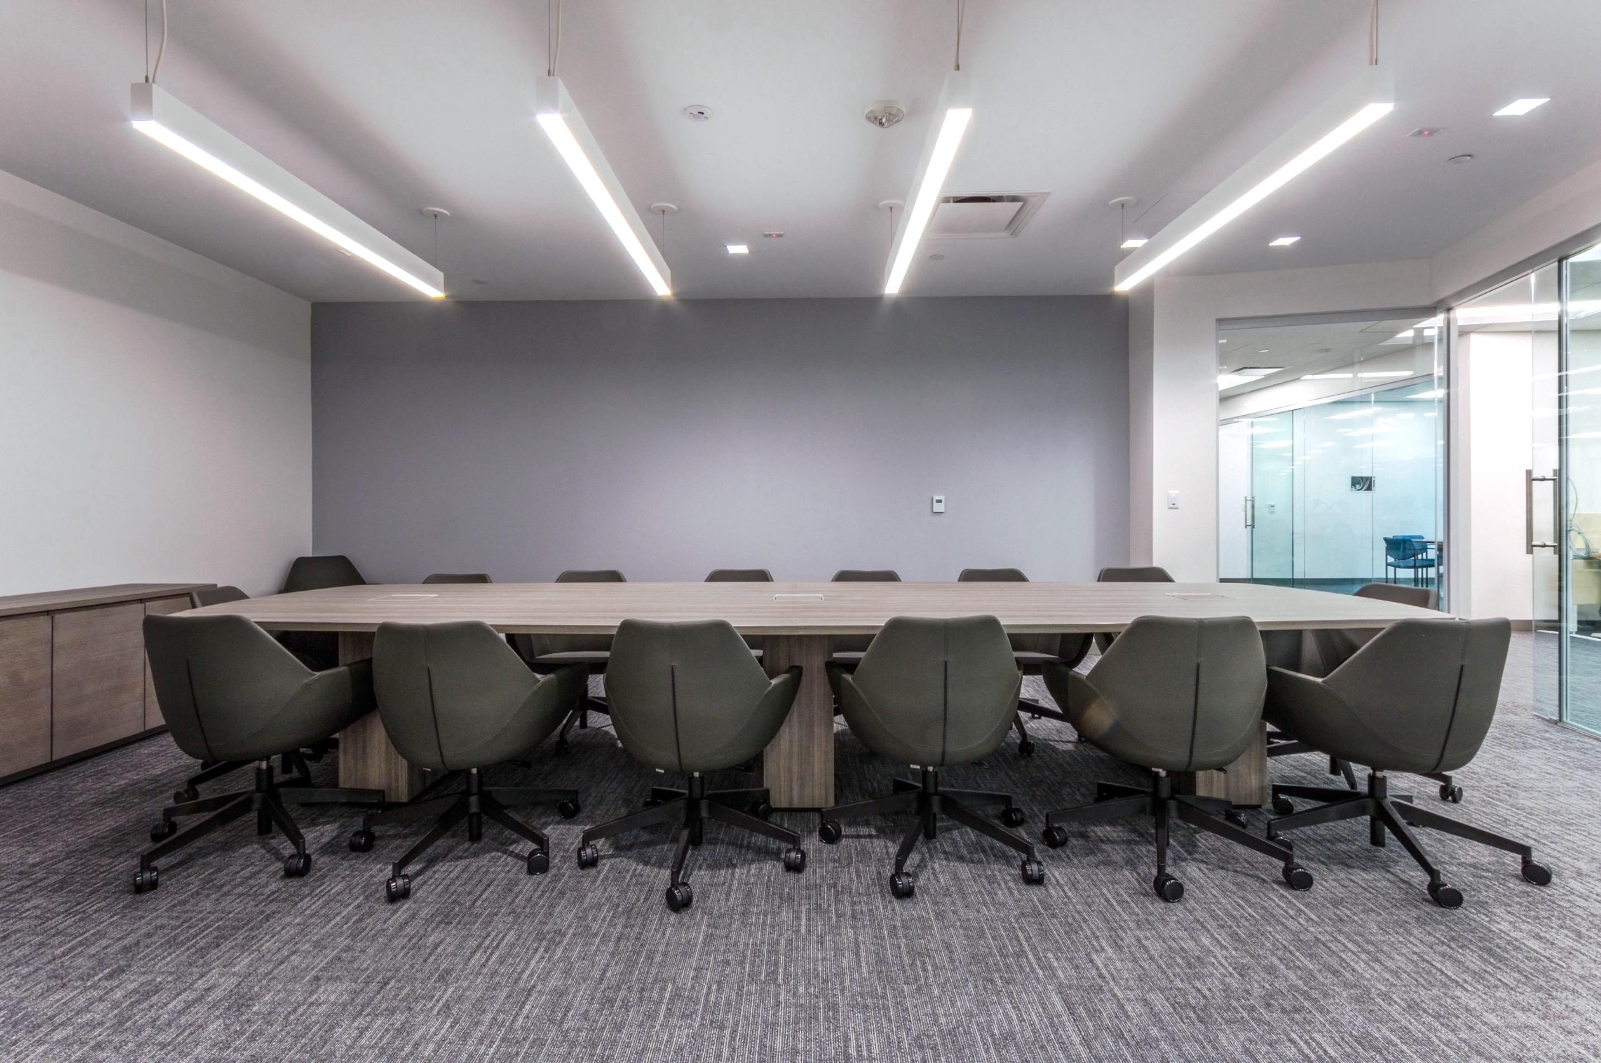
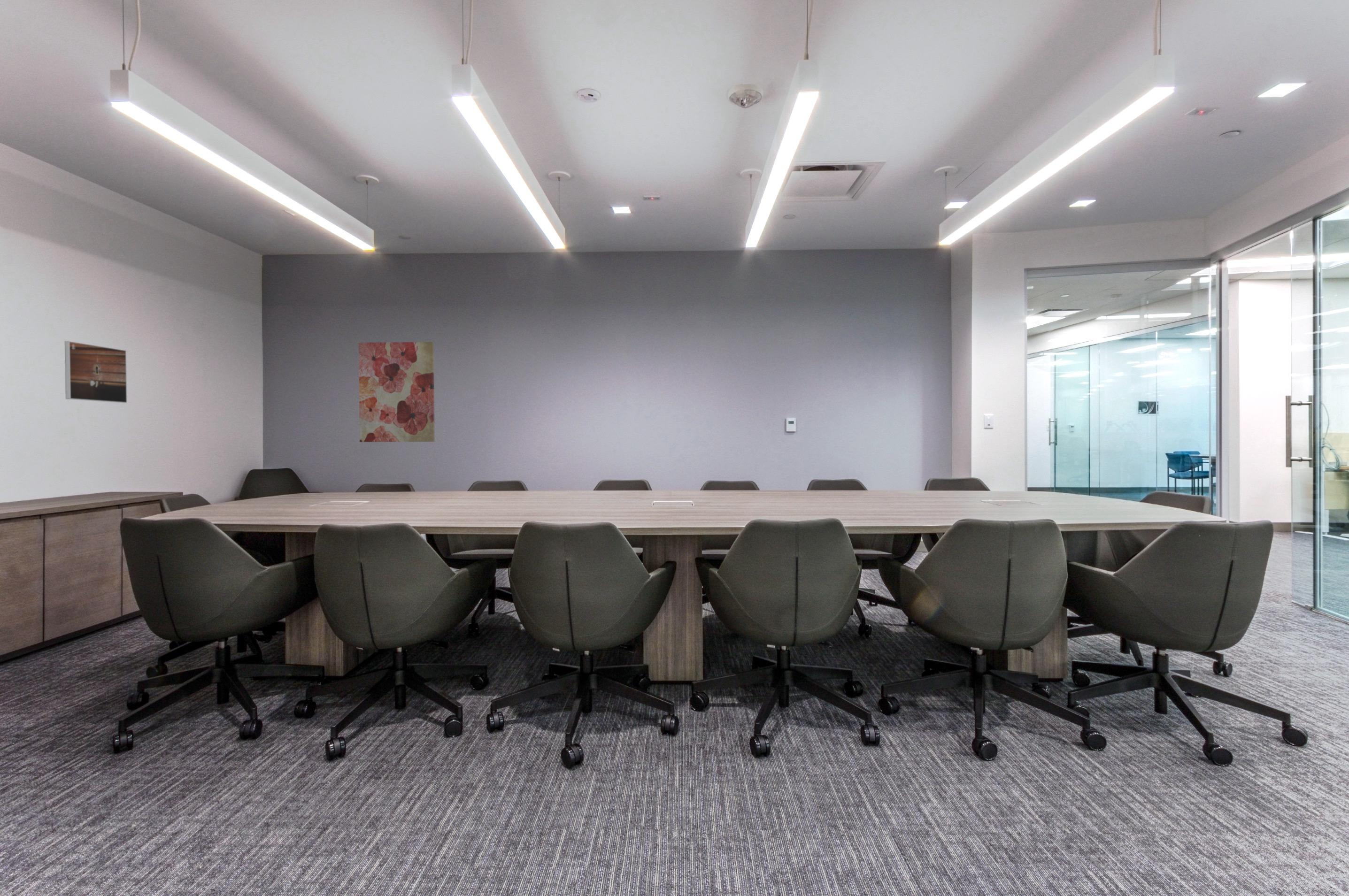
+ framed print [64,341,128,404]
+ wall art [358,341,435,443]
